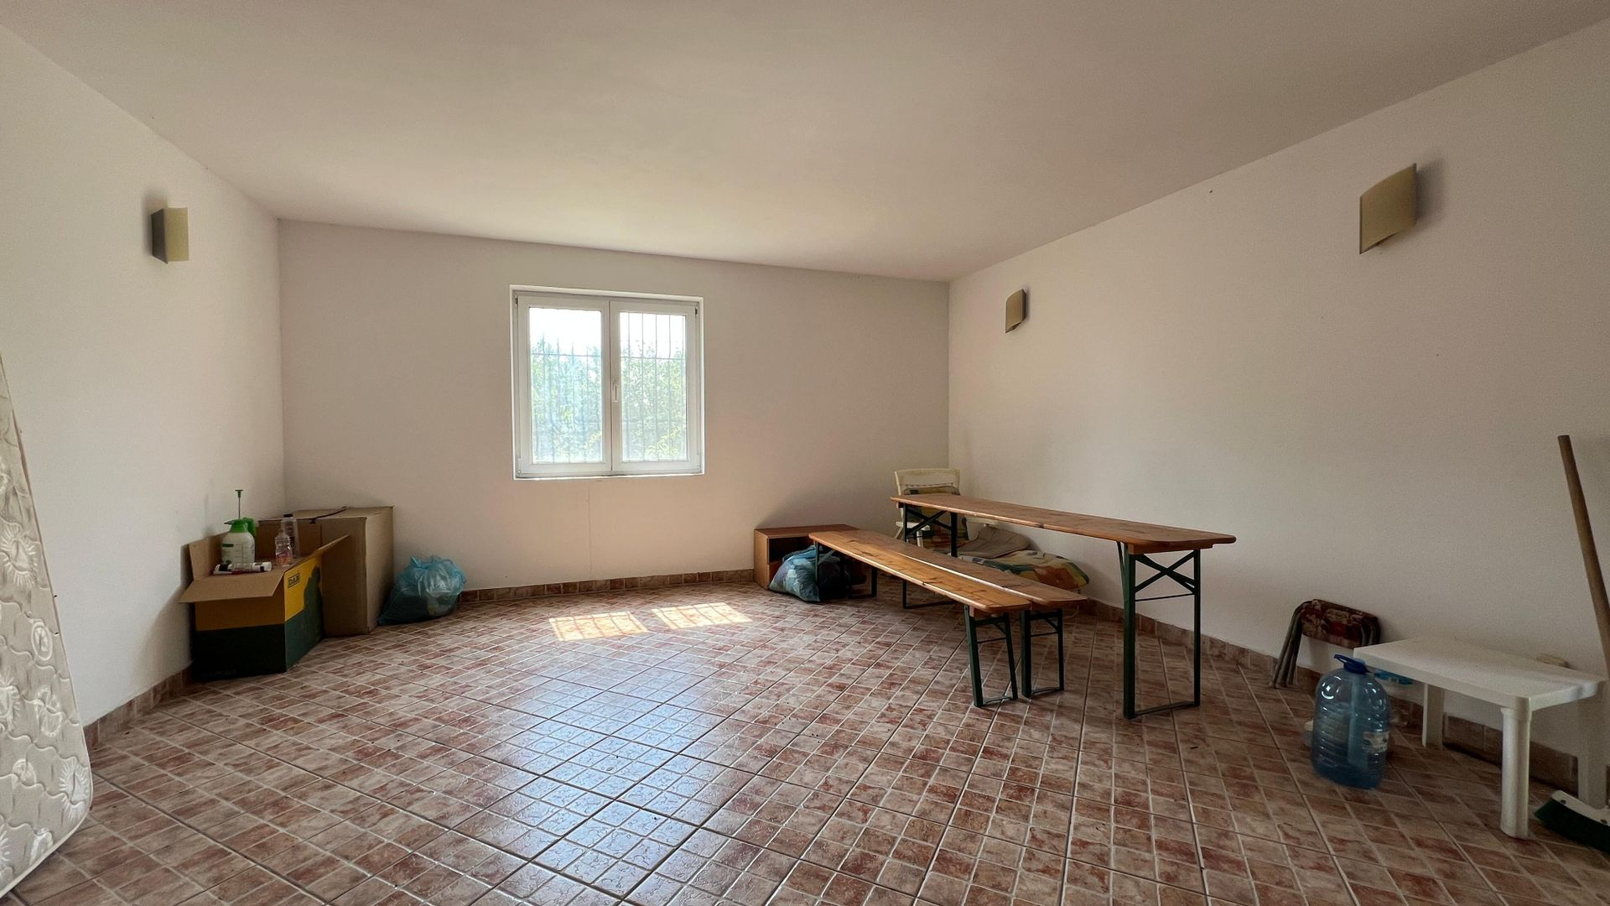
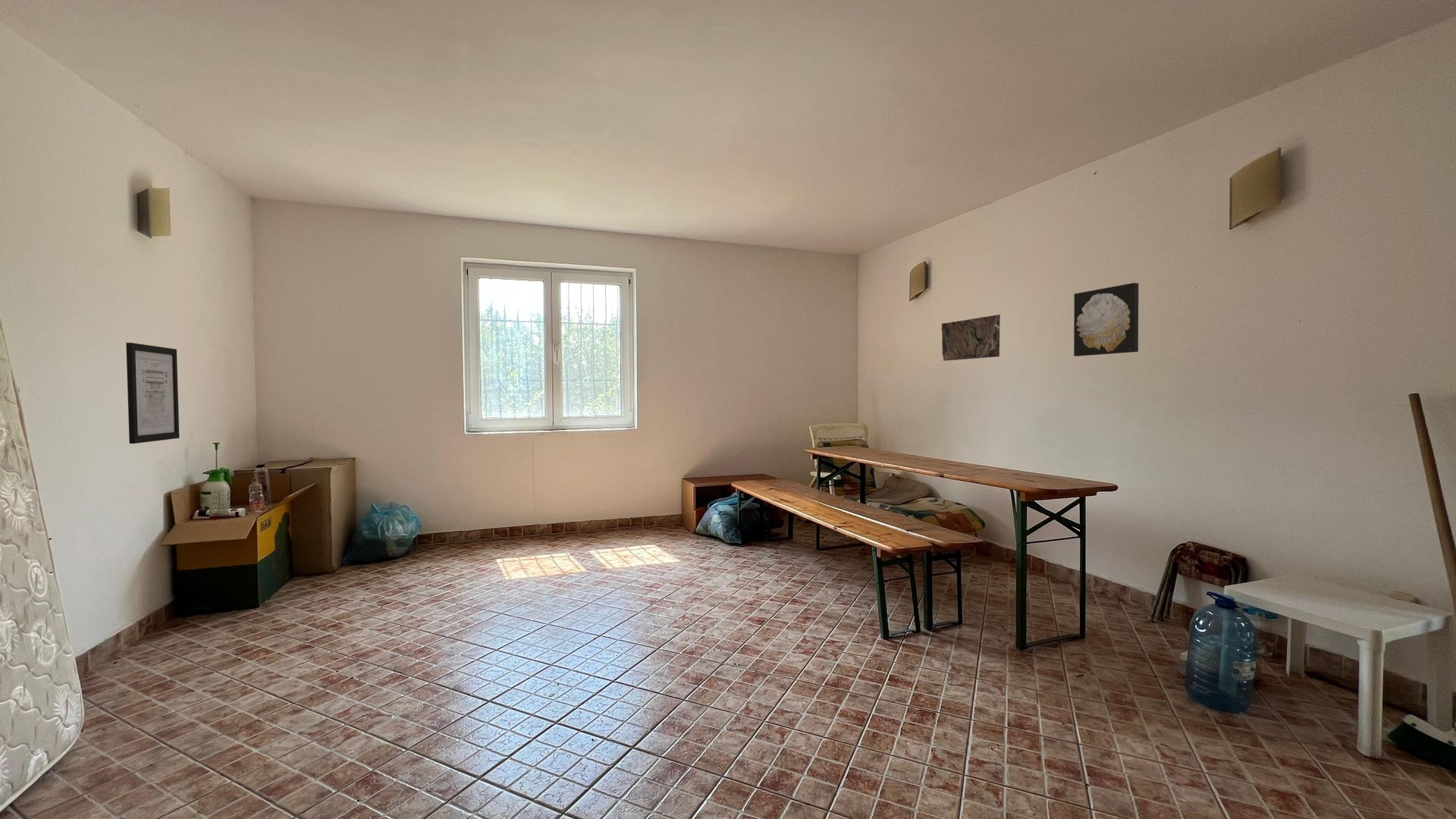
+ wall art [1073,282,1140,357]
+ map [941,314,1001,362]
+ wall art [125,342,180,444]
